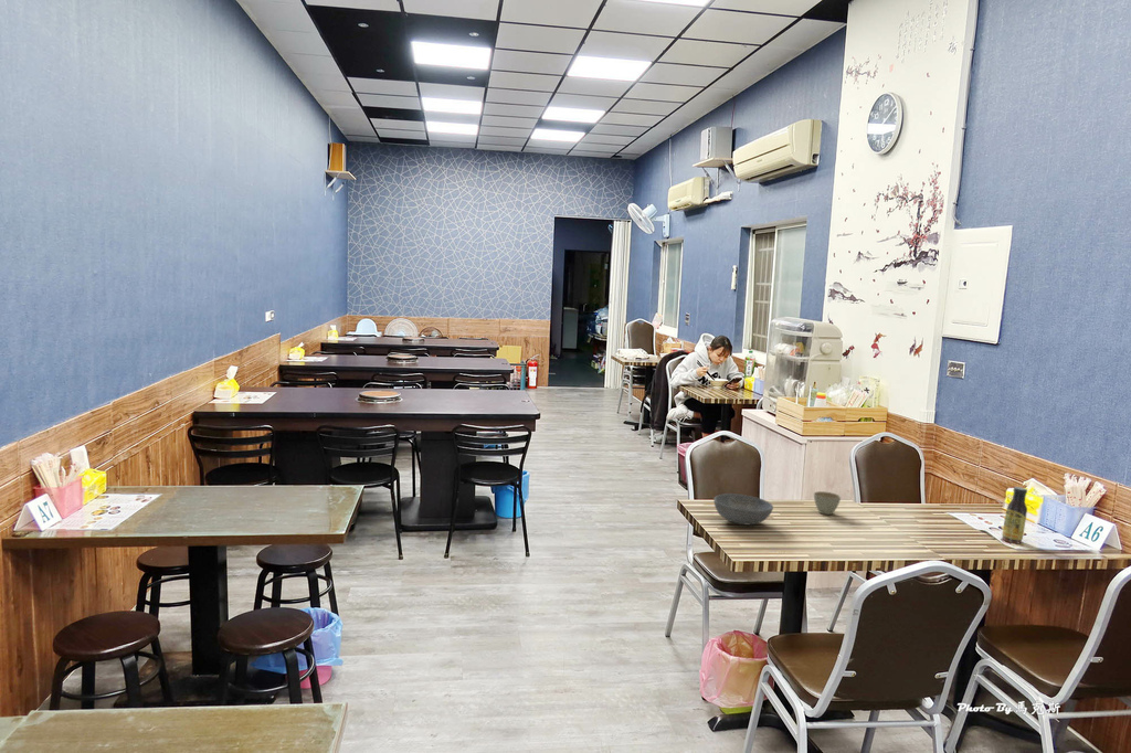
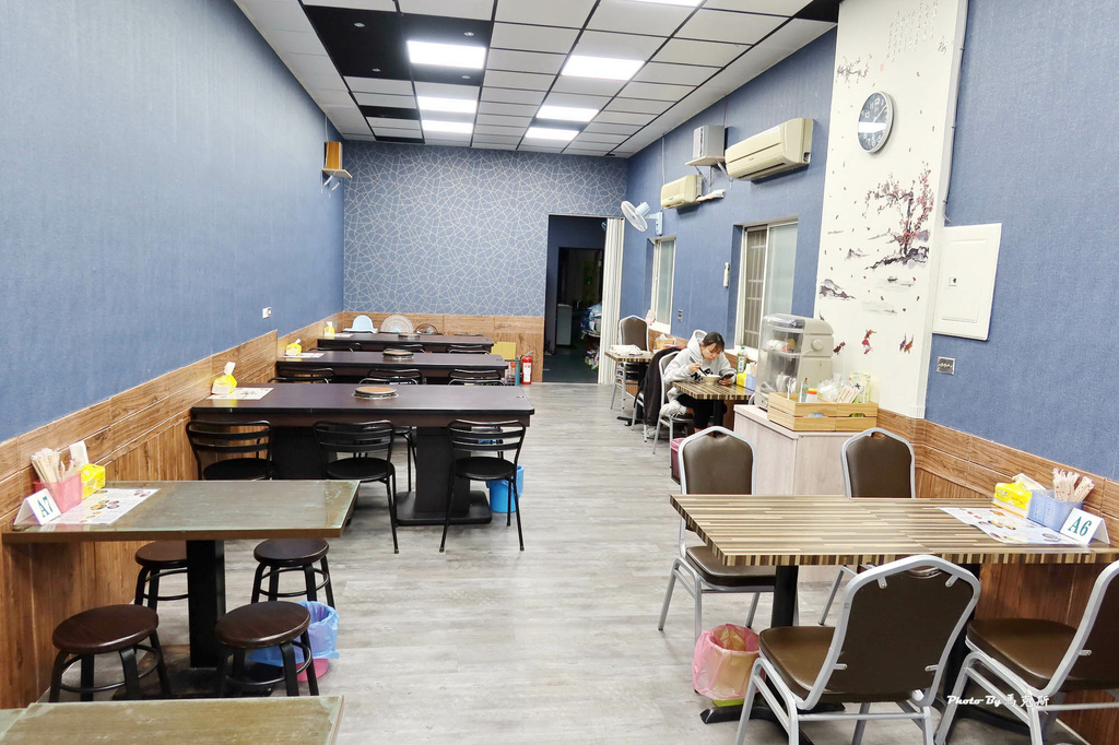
- bowl [712,492,774,526]
- sauce bottle [1001,486,1028,544]
- flower pot [813,490,842,516]
